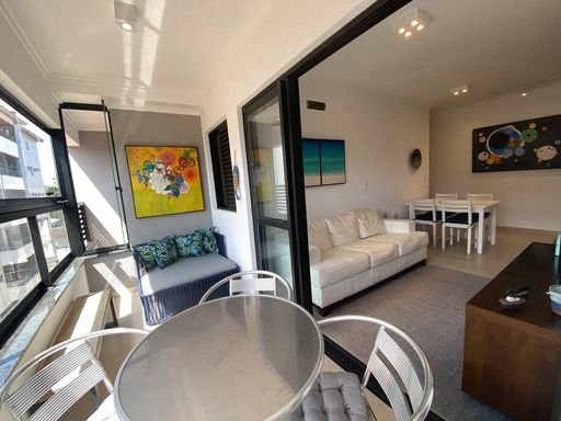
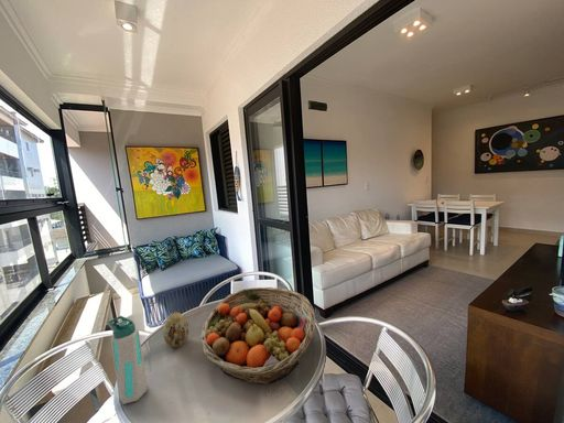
+ water bottle [107,315,150,405]
+ fruit basket [199,286,316,386]
+ decorative egg [162,312,189,349]
